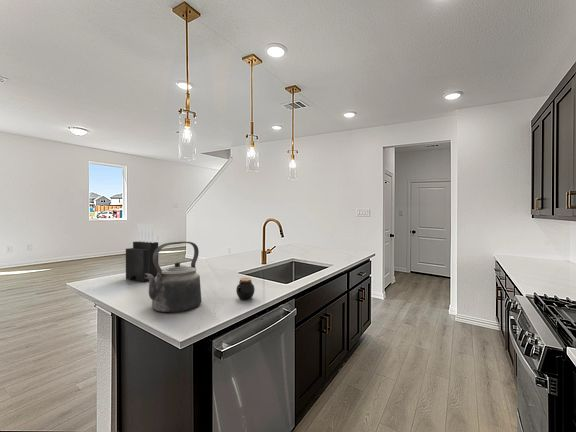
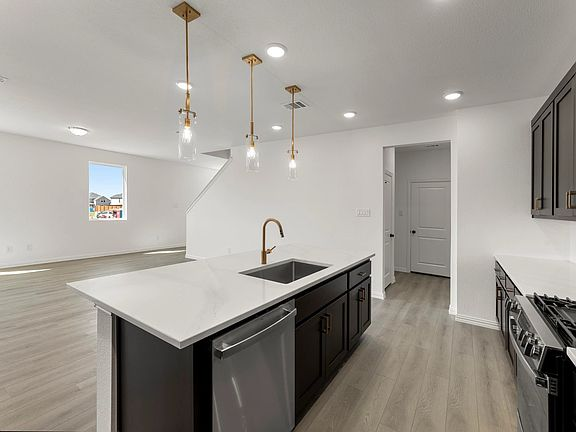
- knife block [125,223,159,283]
- jar [235,277,256,301]
- kettle [145,240,202,313]
